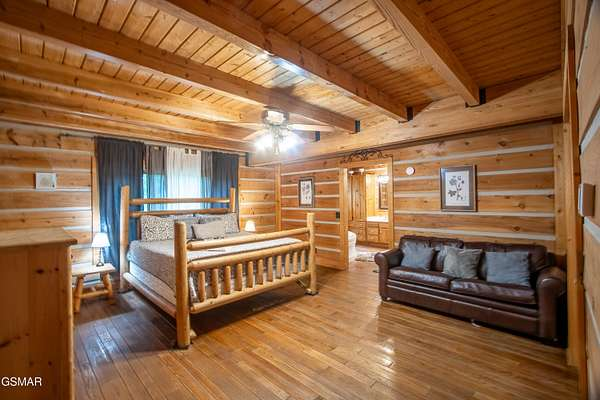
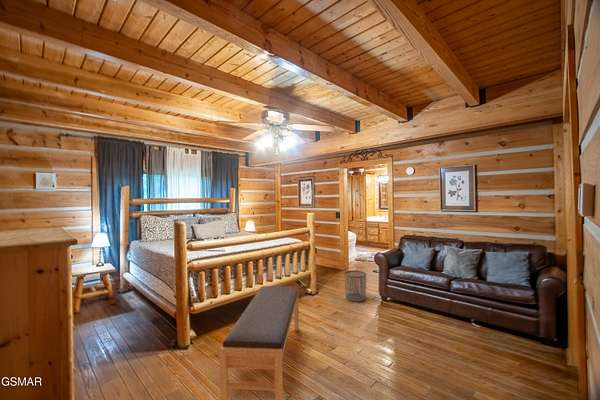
+ bench [219,285,300,400]
+ waste bin [343,270,367,303]
